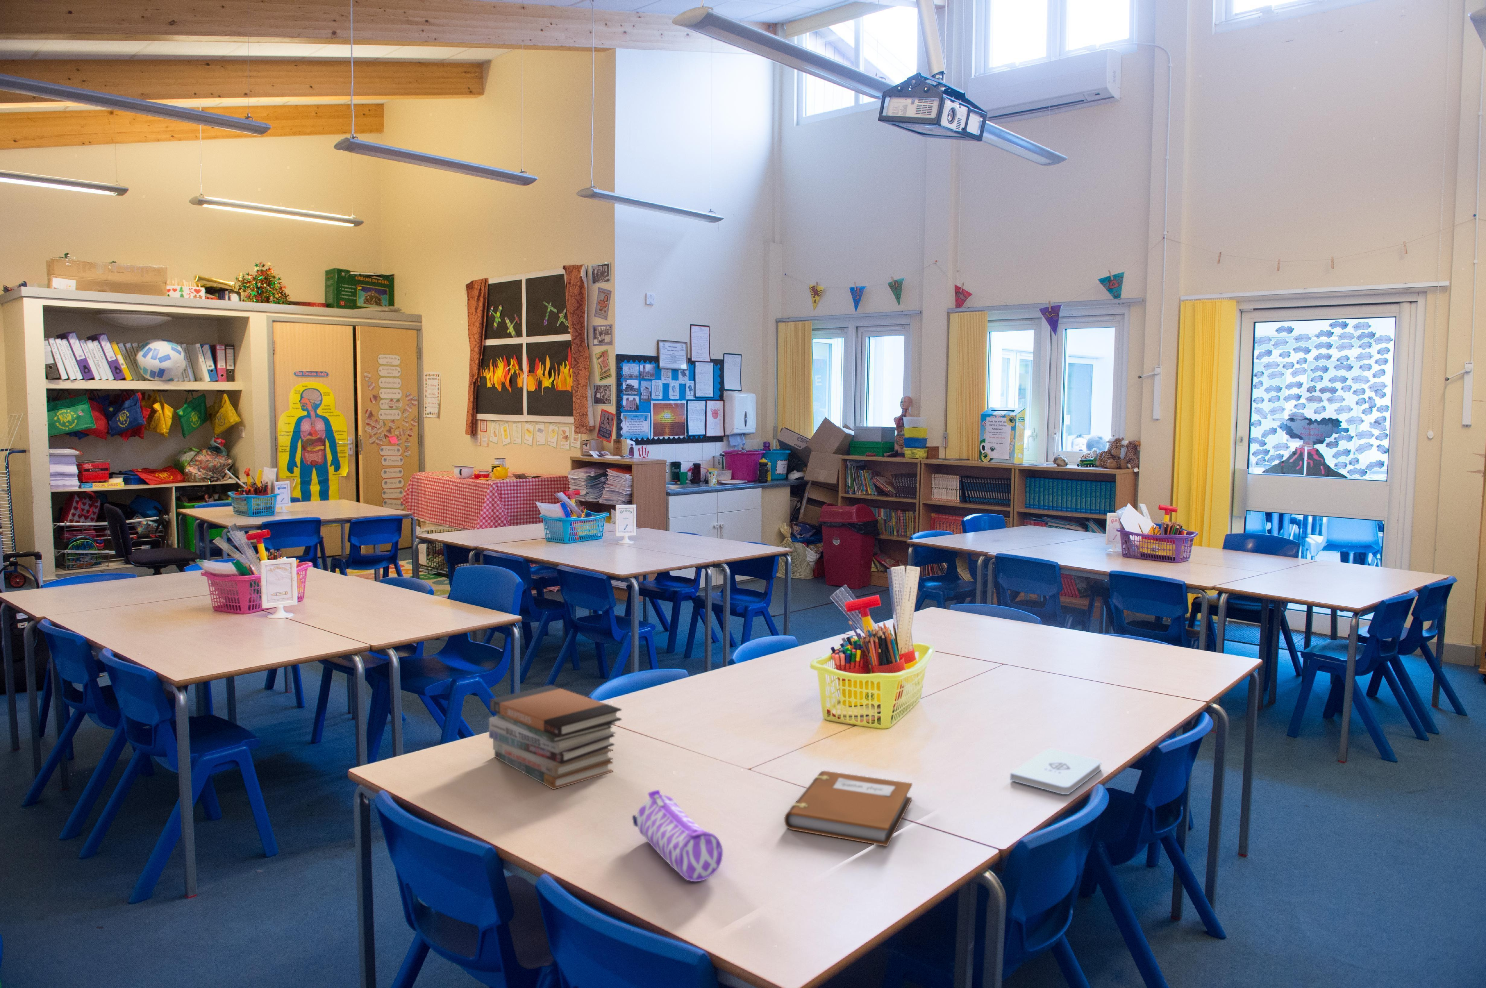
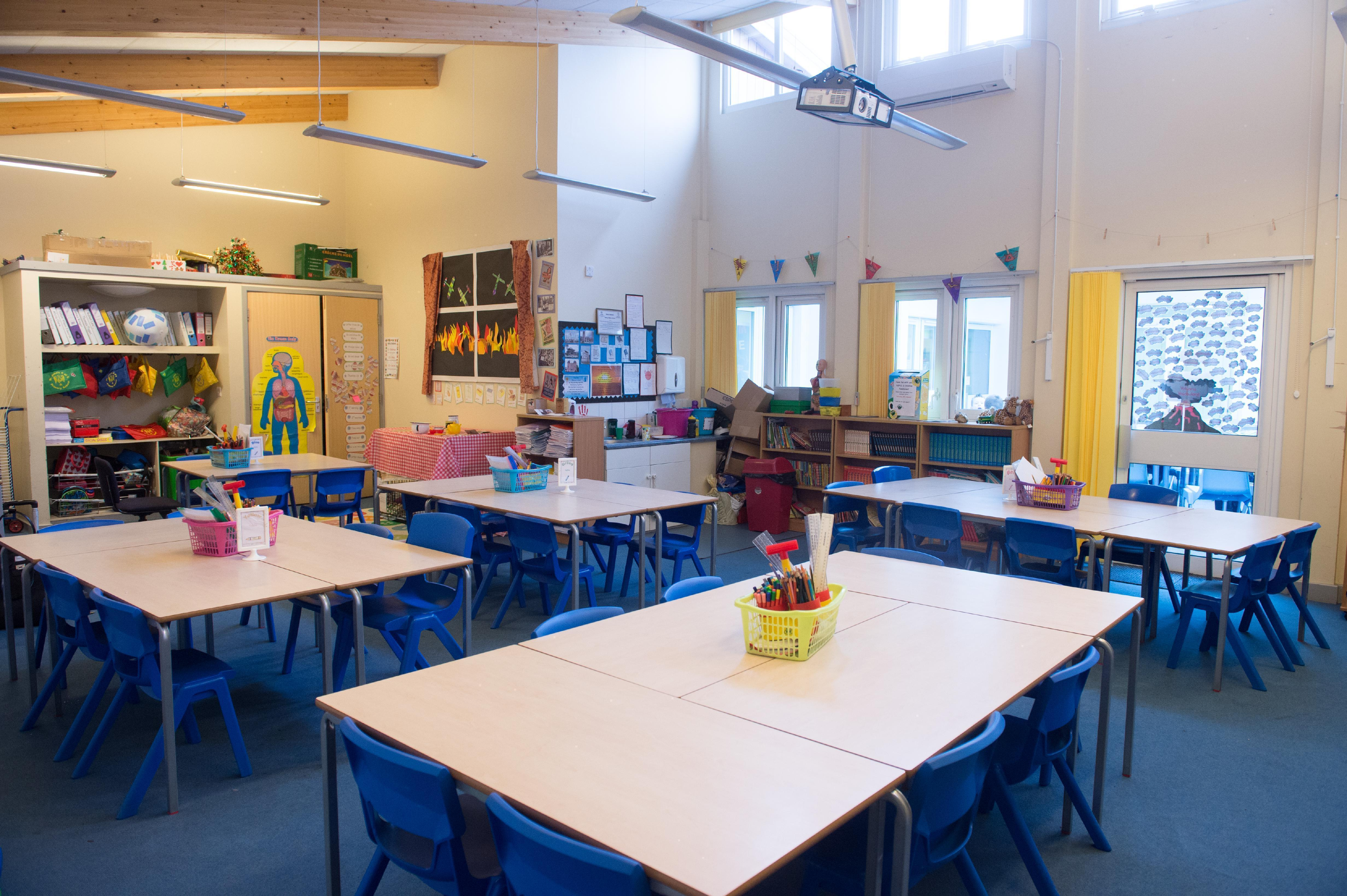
- notebook [784,771,912,847]
- pencil case [632,790,723,882]
- book stack [489,685,622,790]
- notepad [1009,748,1102,795]
